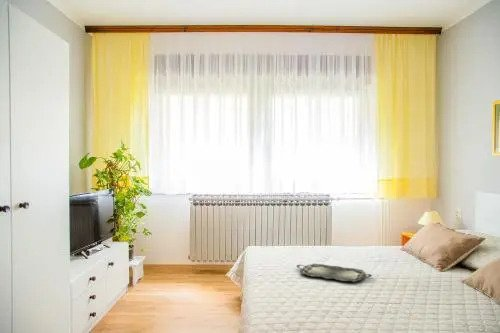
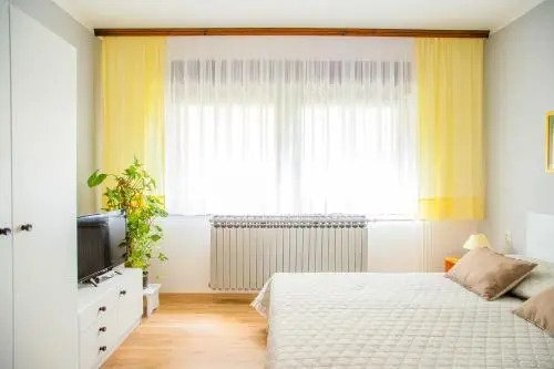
- serving tray [296,263,373,283]
